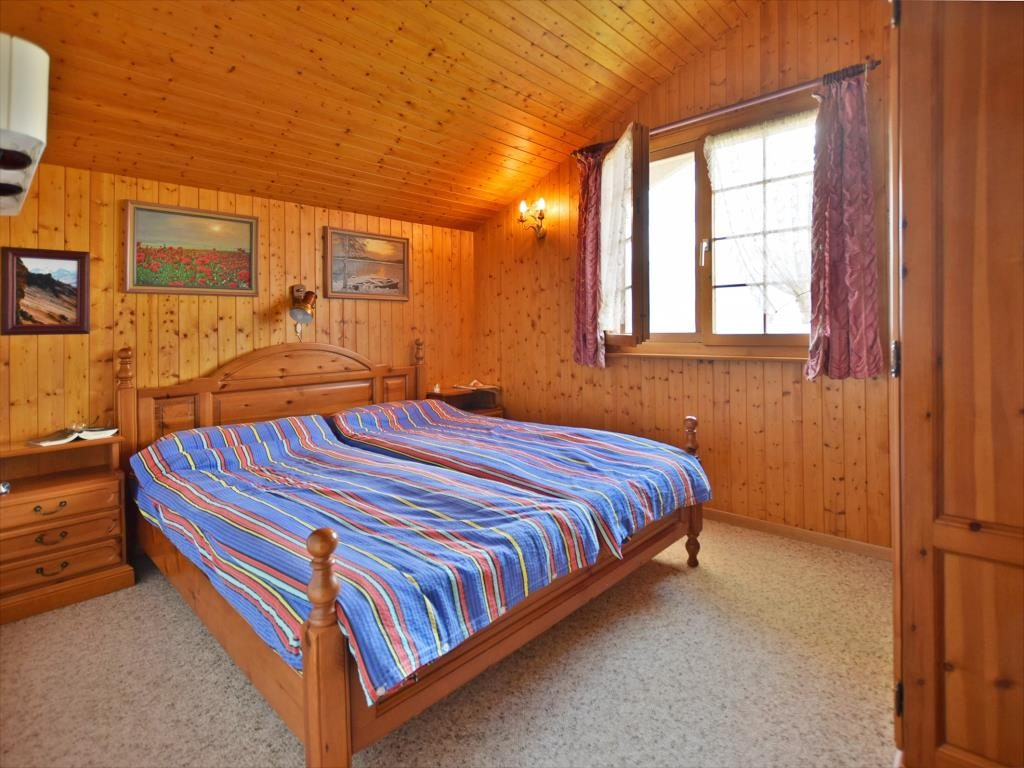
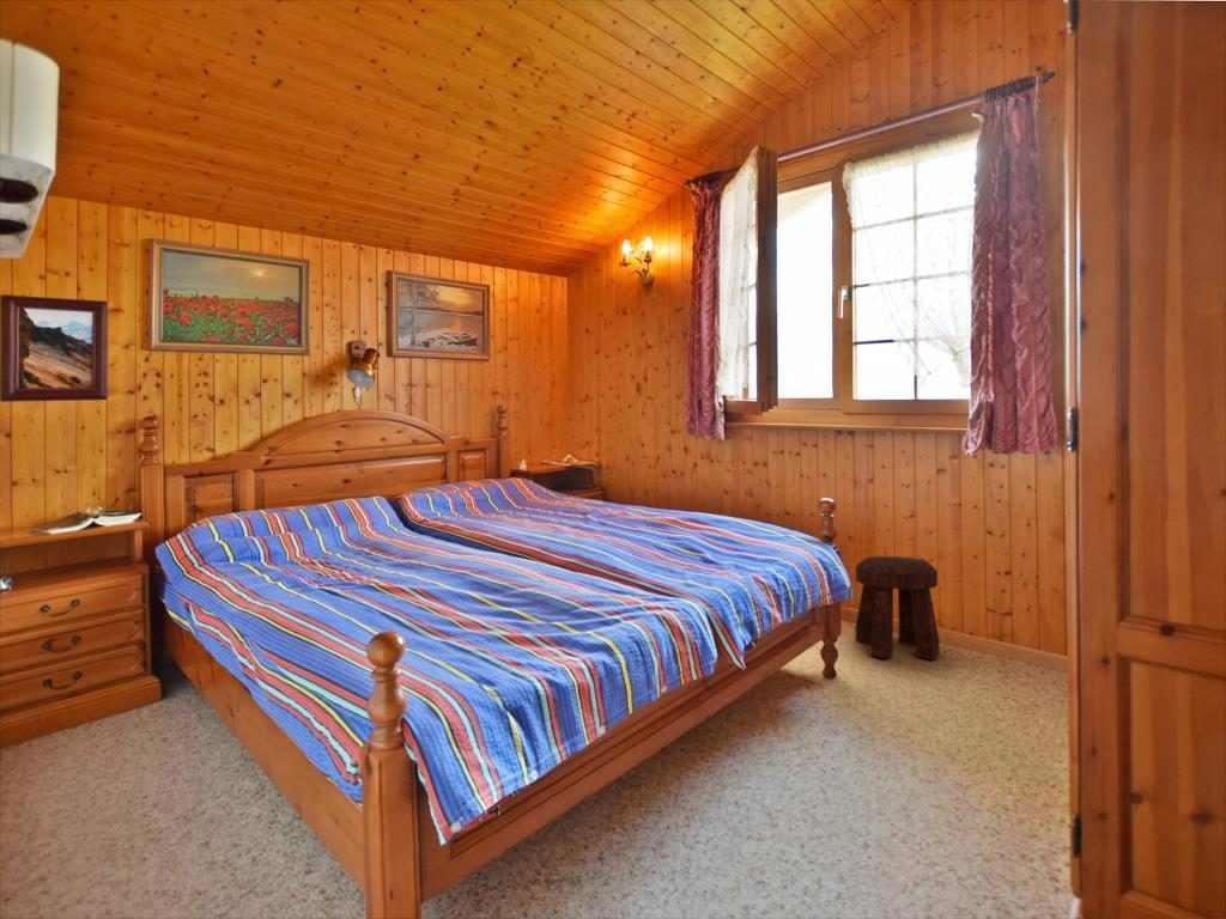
+ stool [855,555,941,661]
